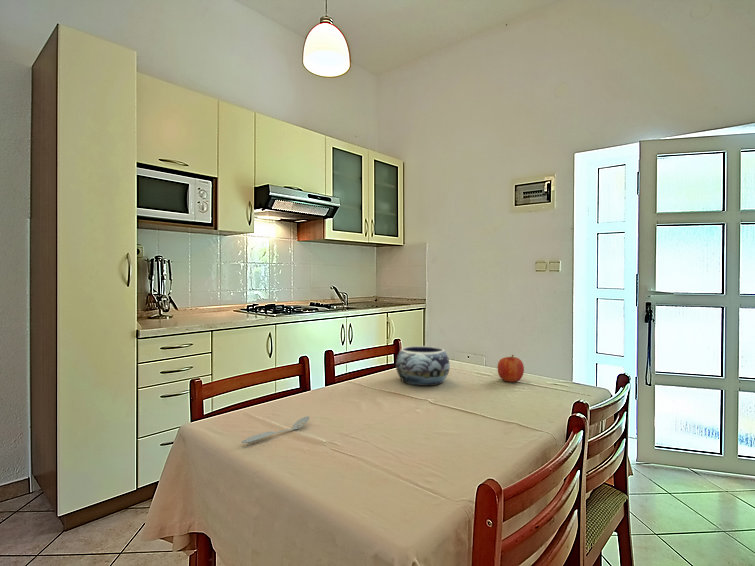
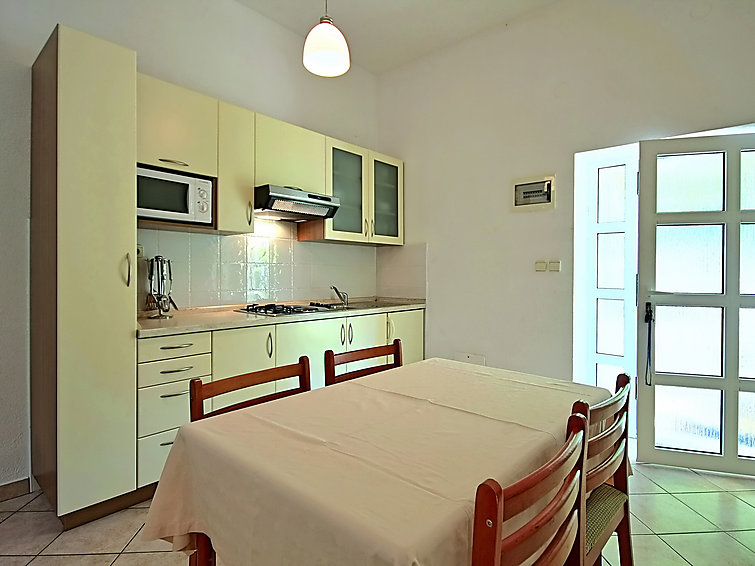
- spoon [241,415,310,444]
- decorative bowl [395,345,451,387]
- fruit [497,354,525,383]
